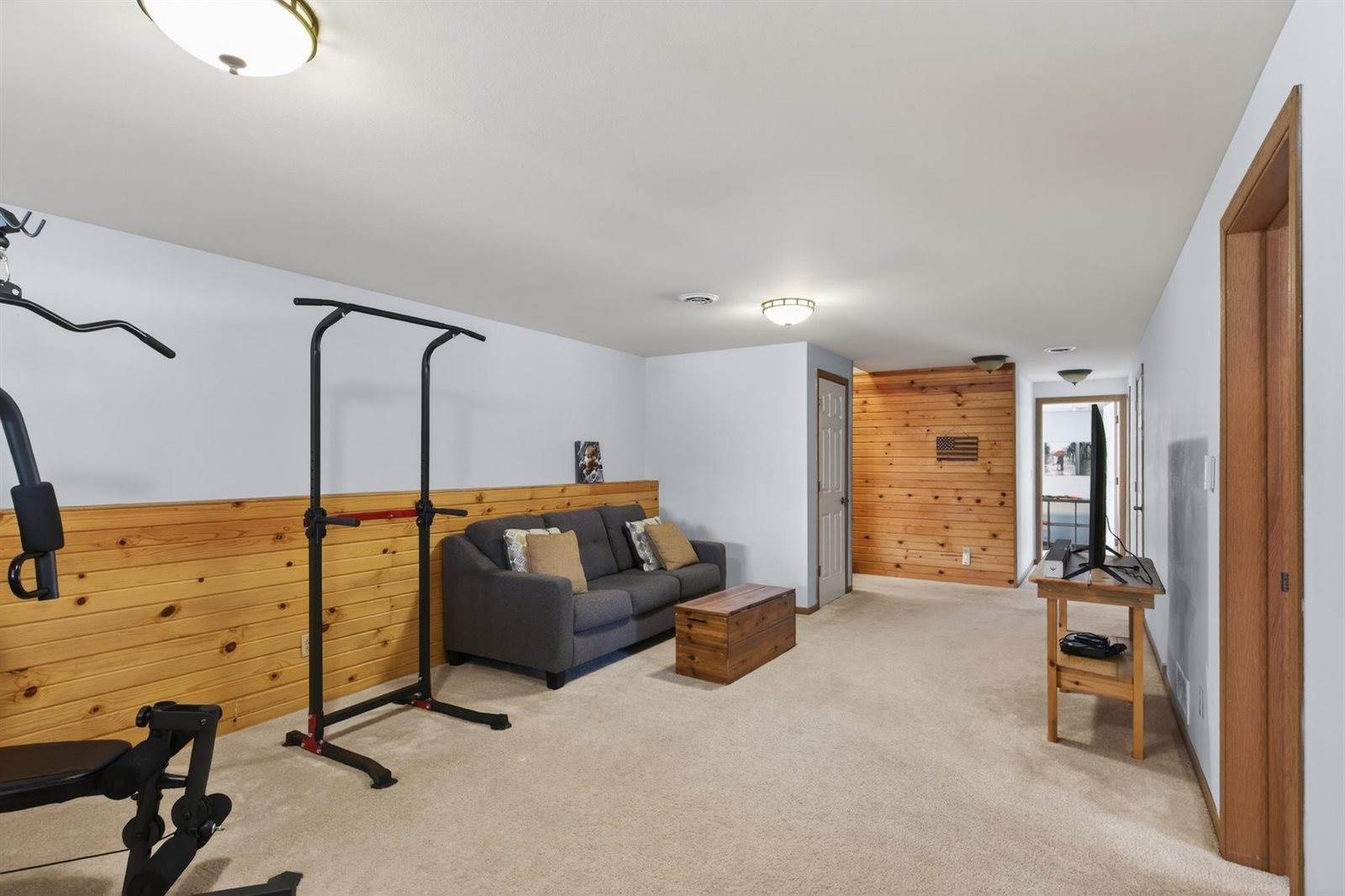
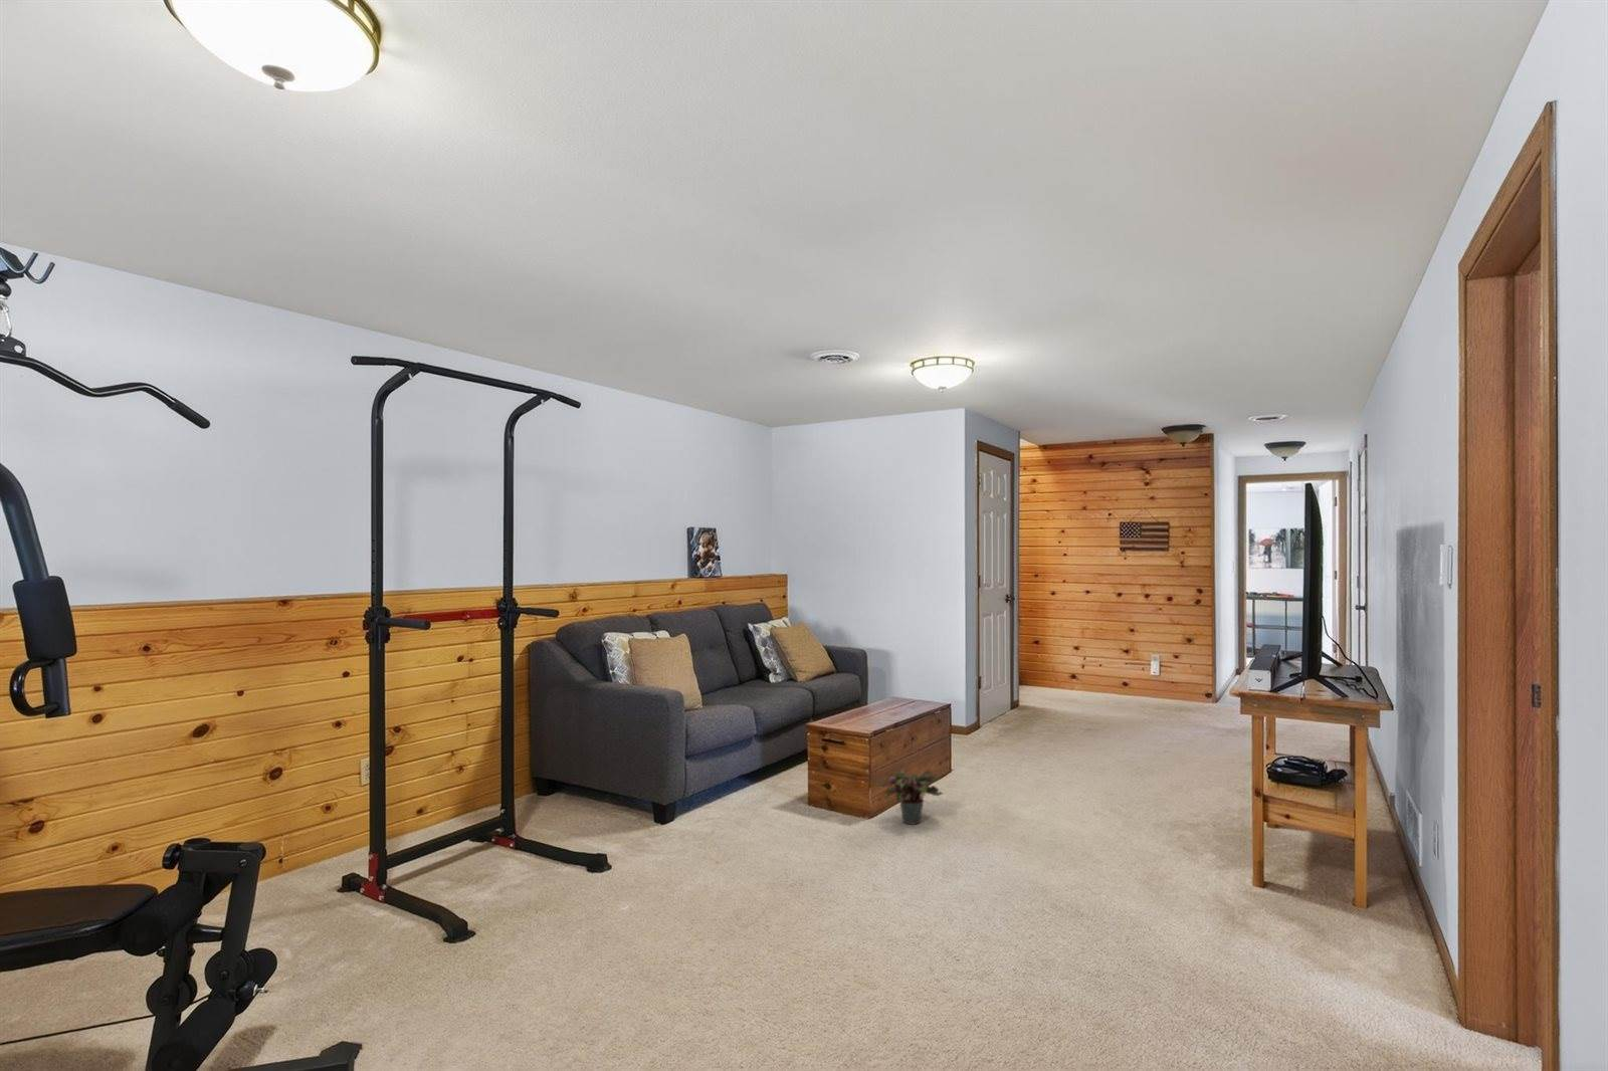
+ potted plant [874,769,943,826]
